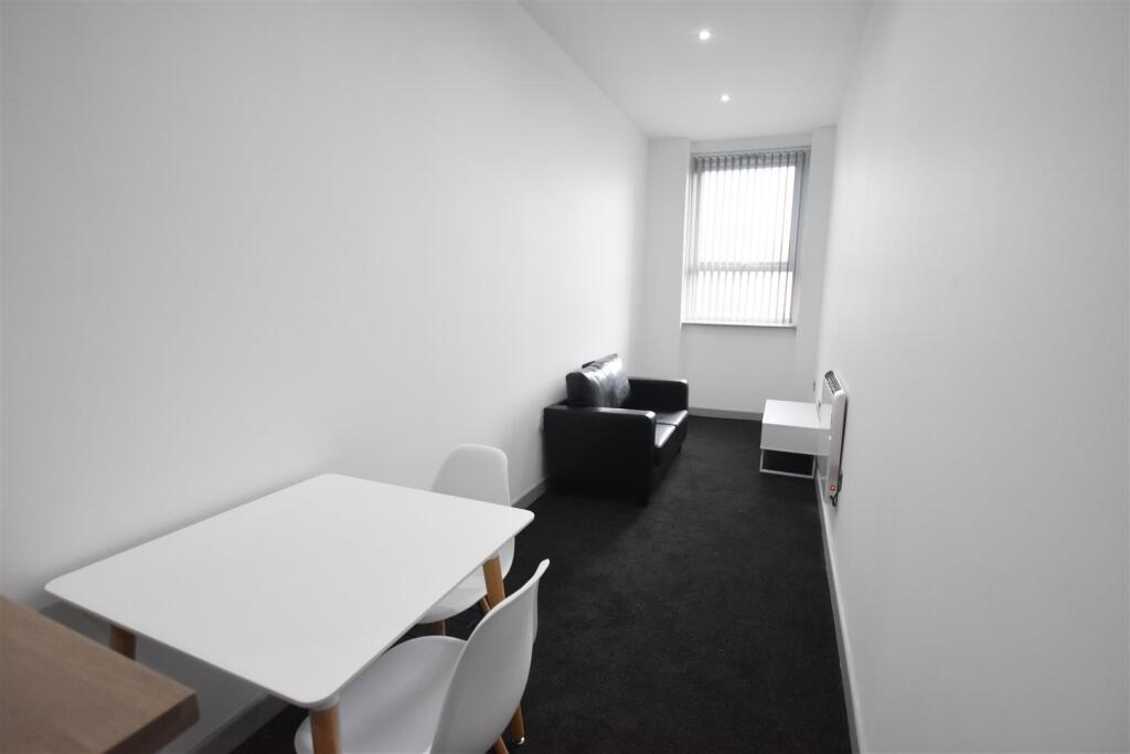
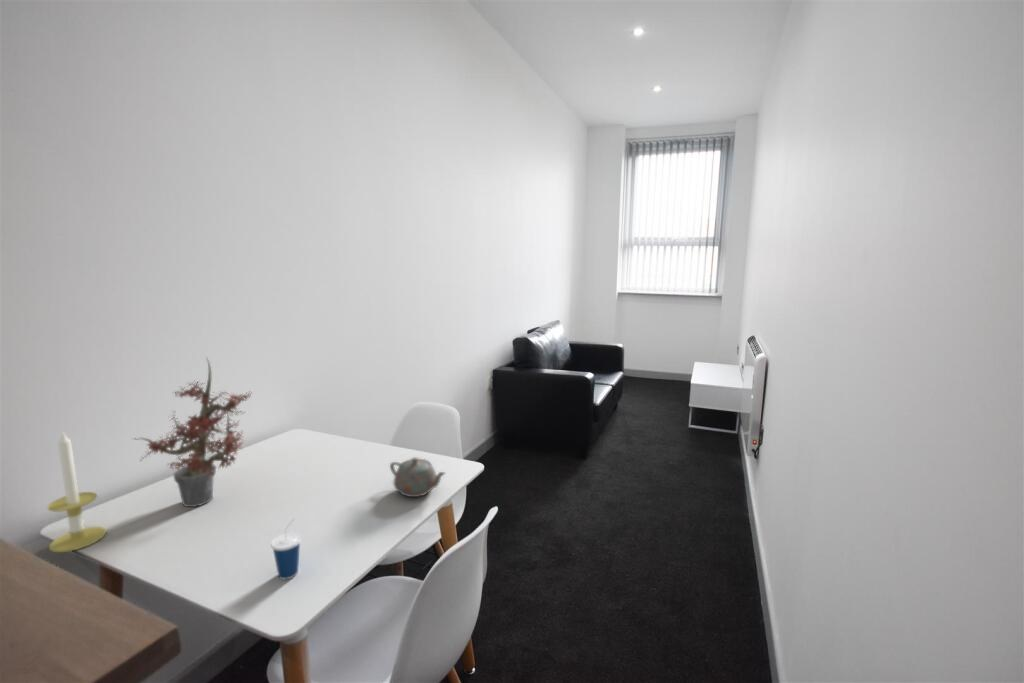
+ potted plant [132,356,252,508]
+ teapot [389,456,447,498]
+ candle [46,432,108,553]
+ cup [270,517,302,580]
